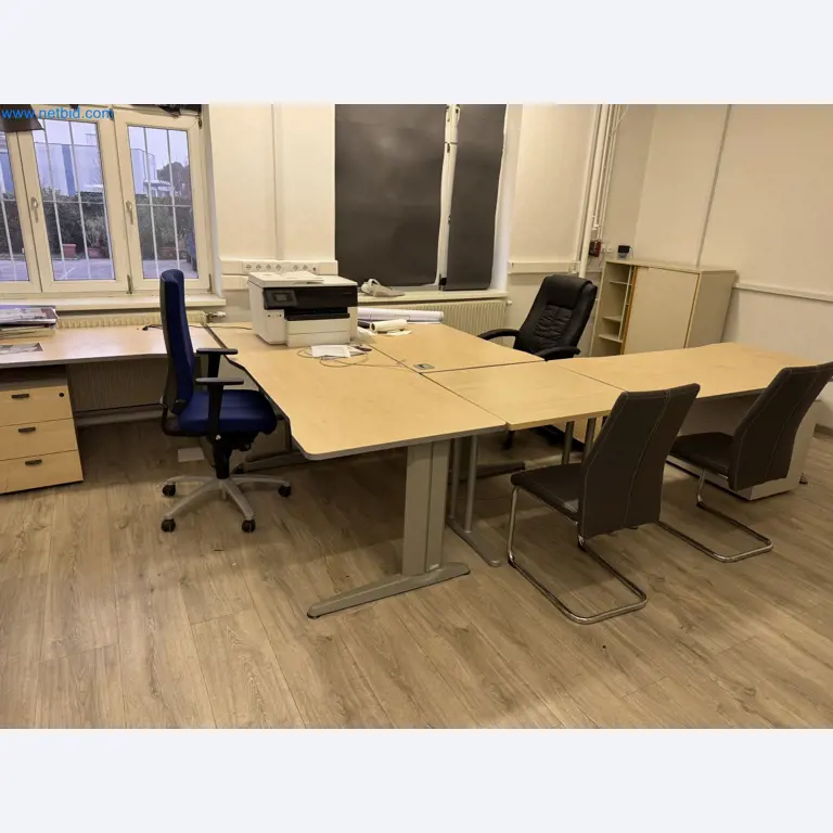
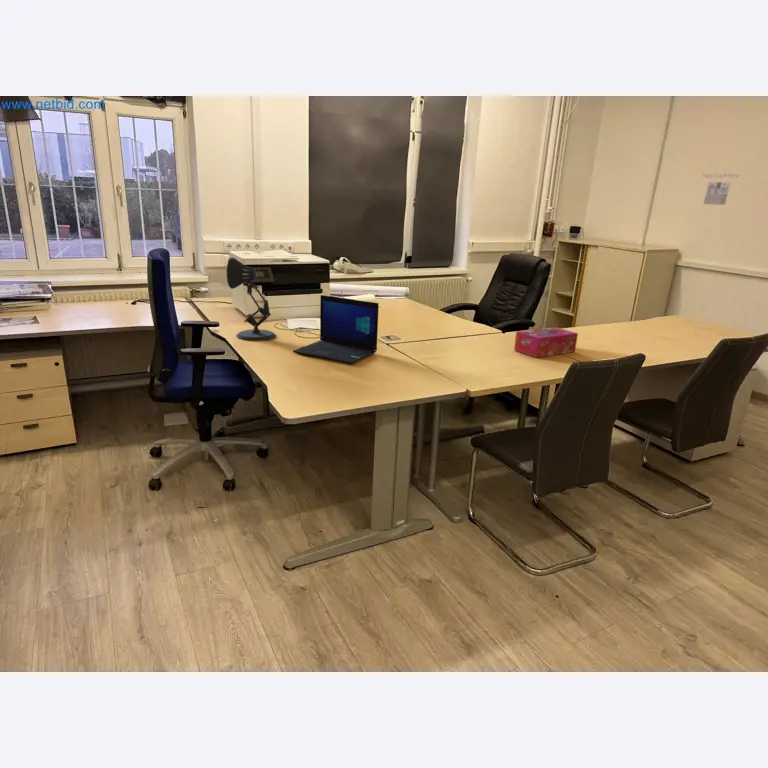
+ laptop [292,294,380,365]
+ calendar [702,173,739,206]
+ tissue box [513,326,579,359]
+ desk lamp [225,256,277,341]
